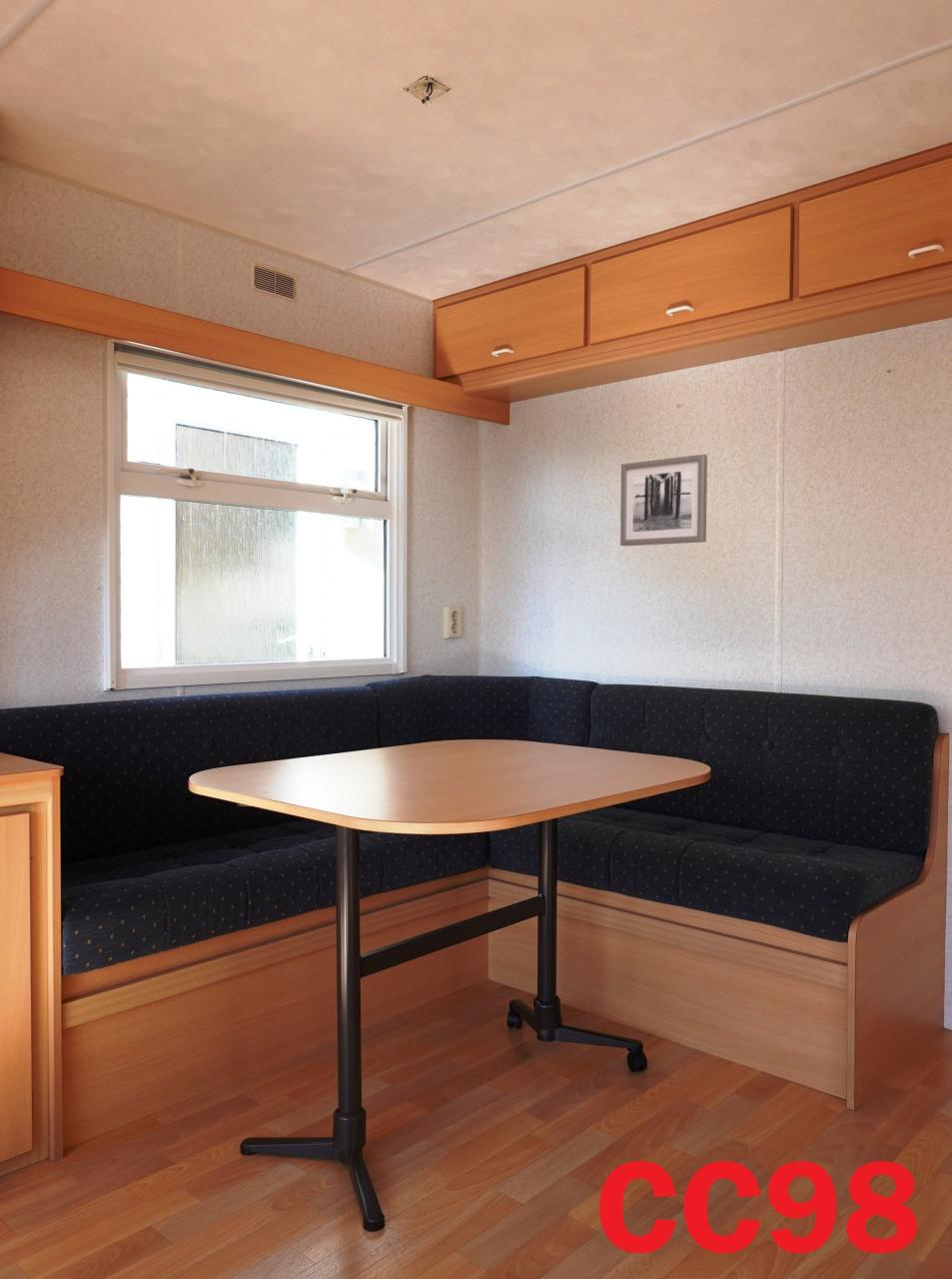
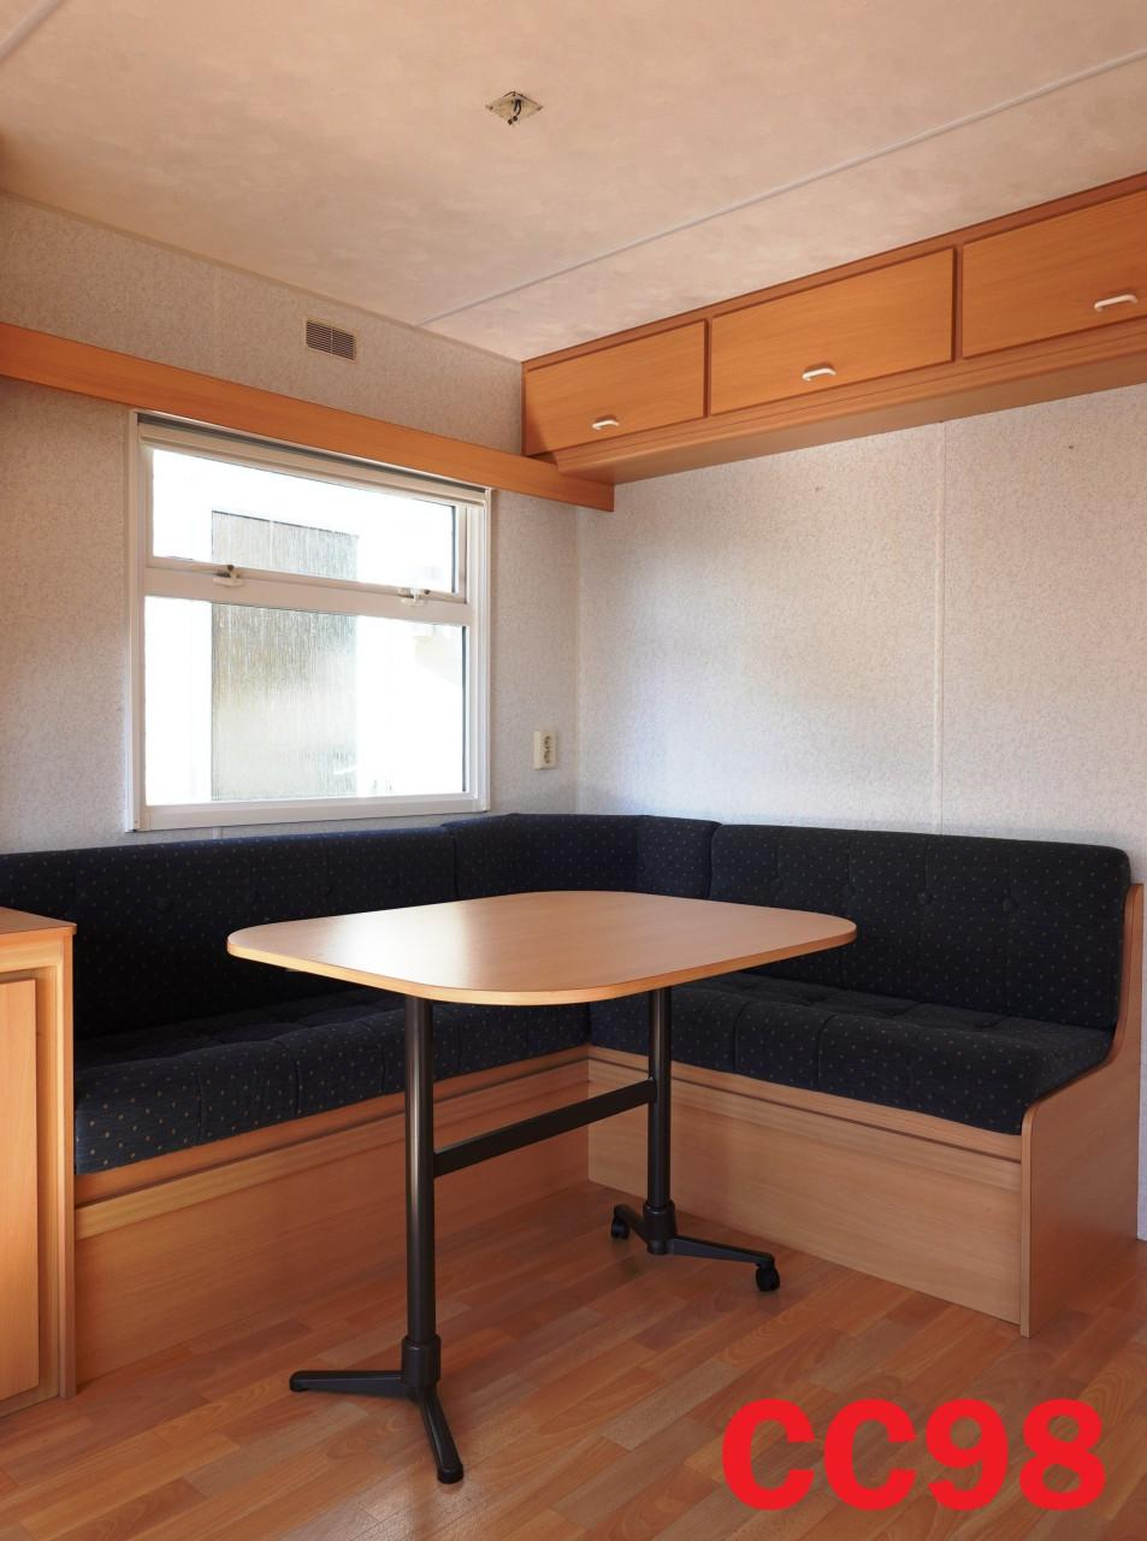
- wall art [619,454,708,547]
